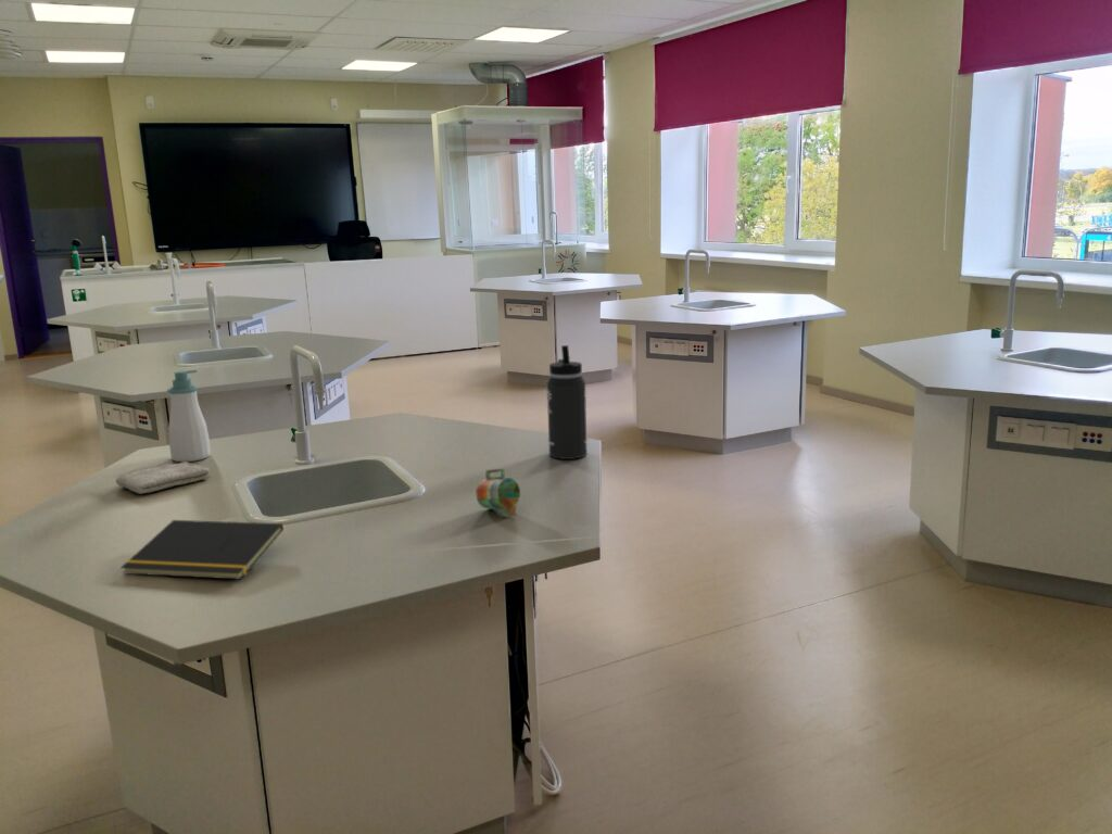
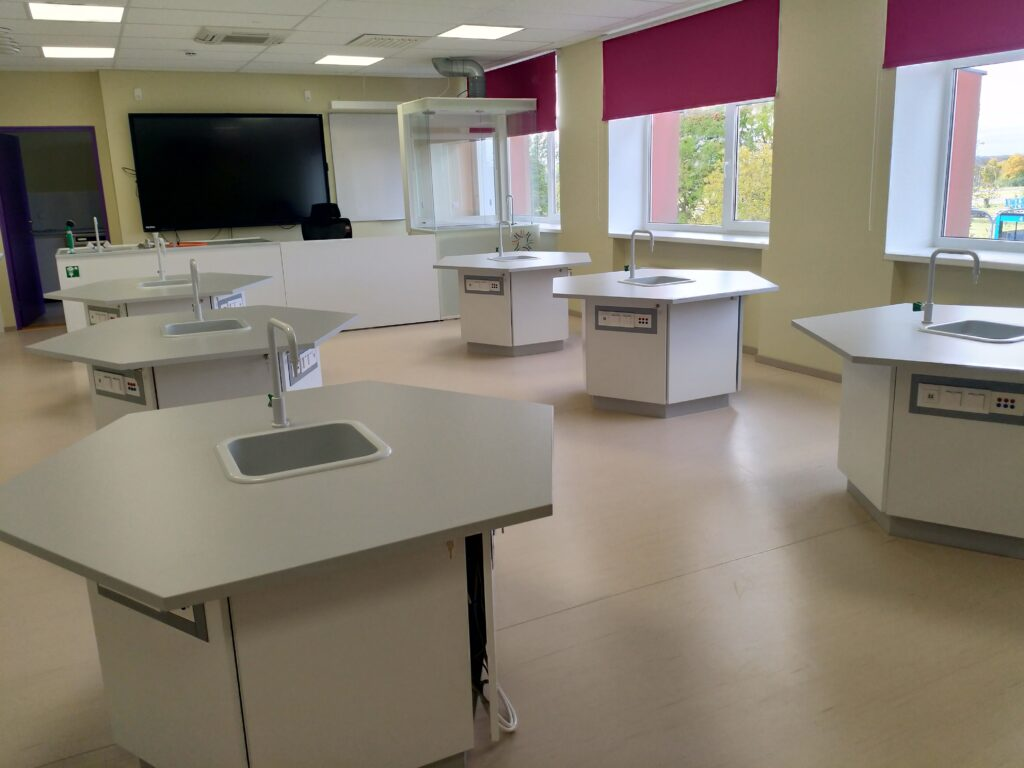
- measuring cup [475,468,521,517]
- soap bottle [166,369,212,463]
- washcloth [115,462,211,495]
- thermos bottle [545,344,589,460]
- notepad [121,519,285,581]
